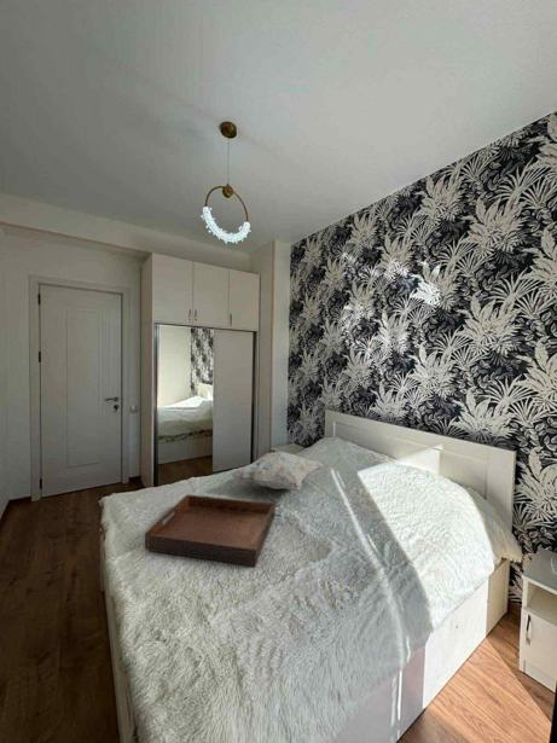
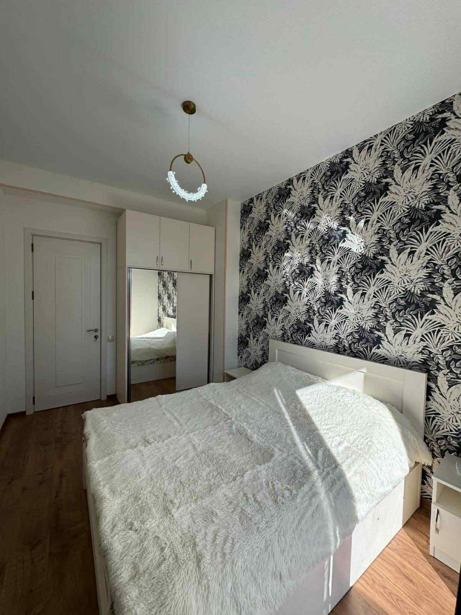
- decorative pillow [230,451,324,492]
- serving tray [144,493,277,568]
